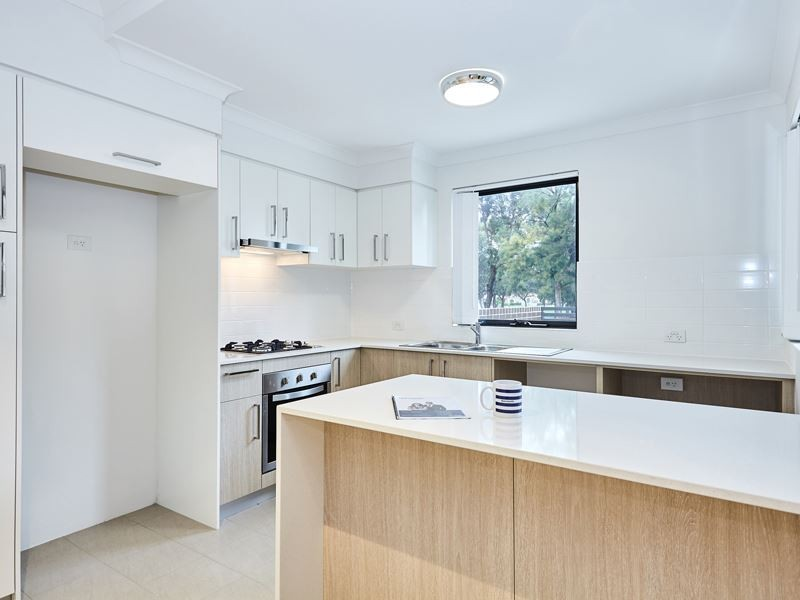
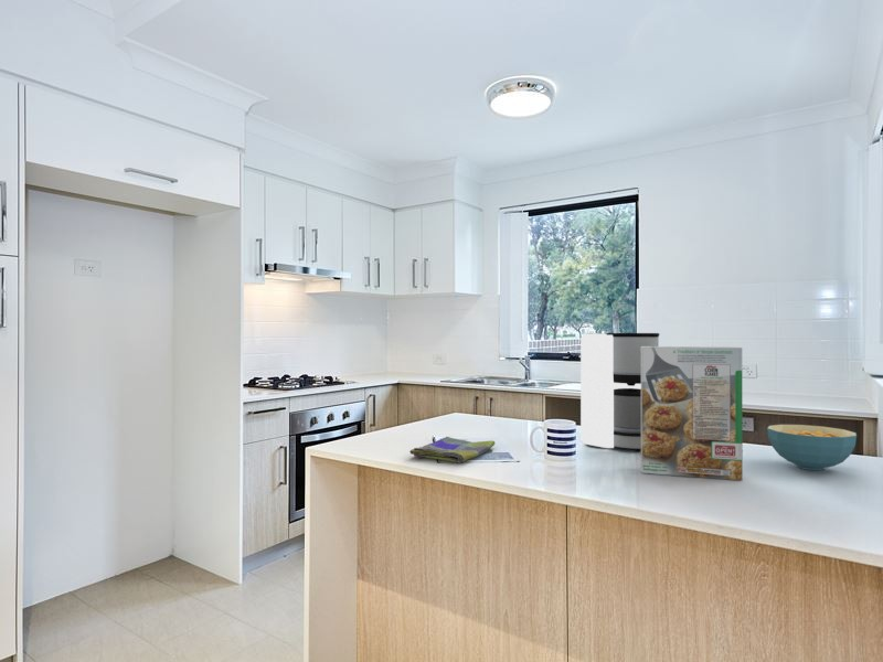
+ cereal box [640,345,744,481]
+ cereal bowl [766,424,858,471]
+ coffee maker [579,332,660,452]
+ dish towel [408,436,496,463]
